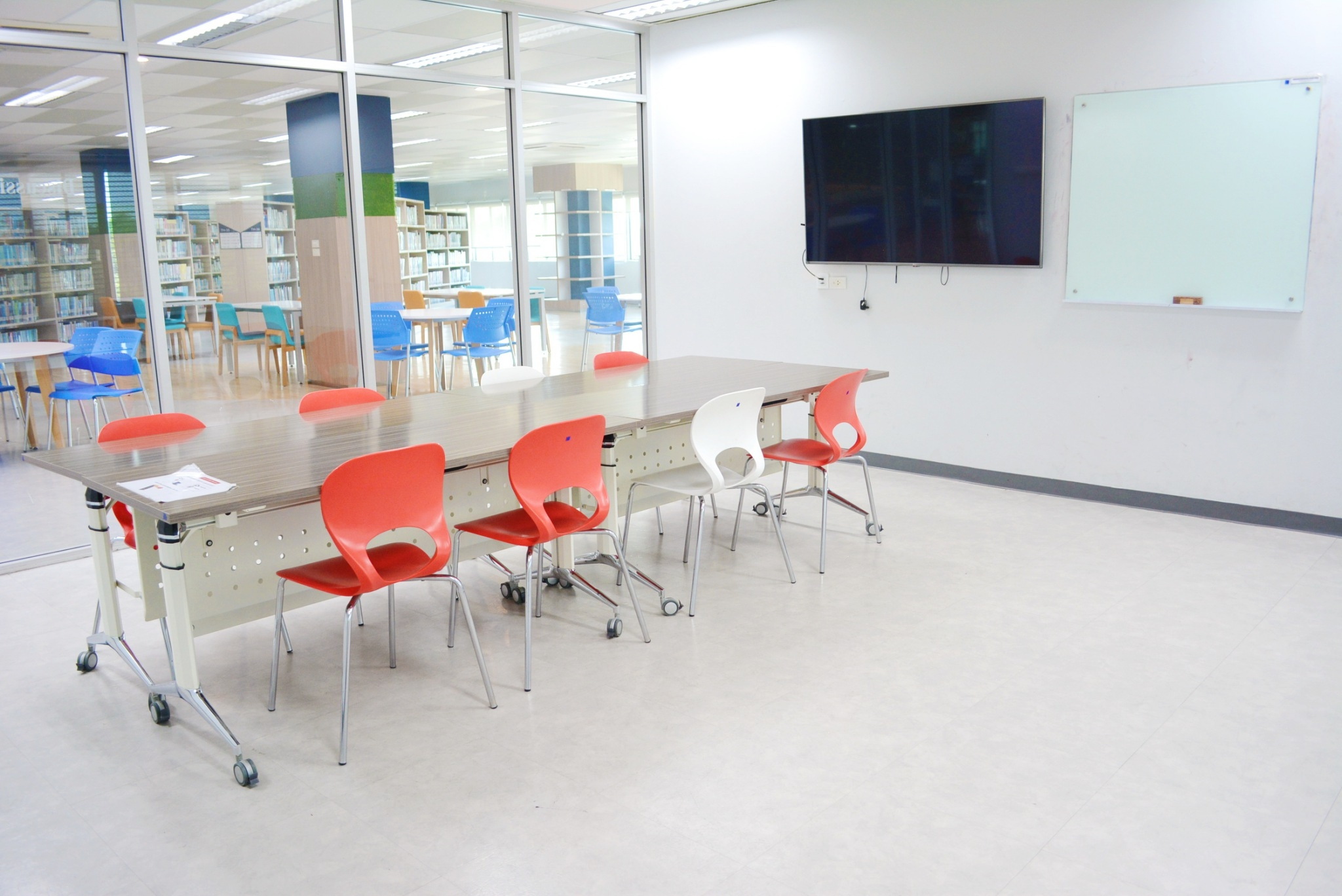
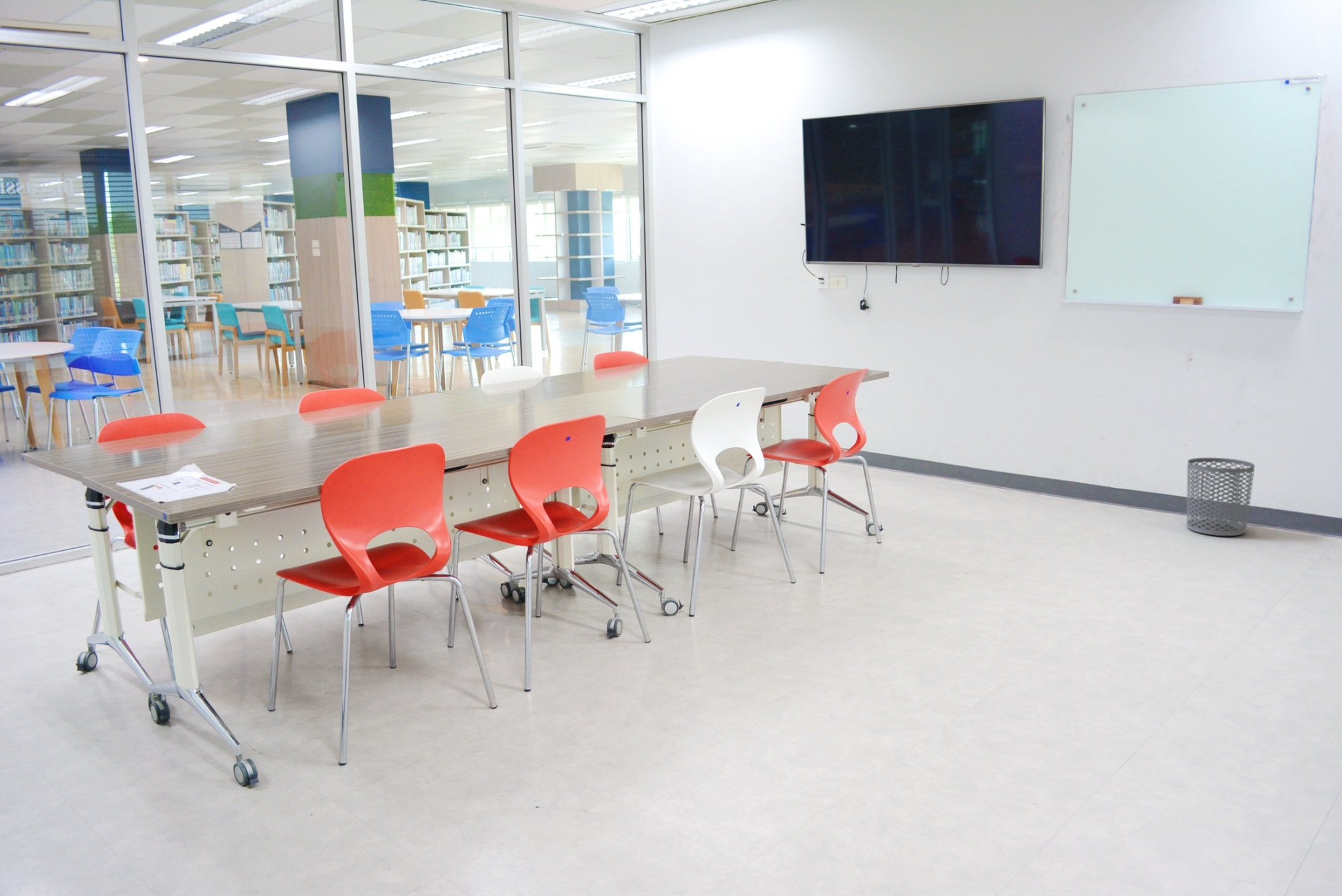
+ waste bin [1186,457,1256,536]
